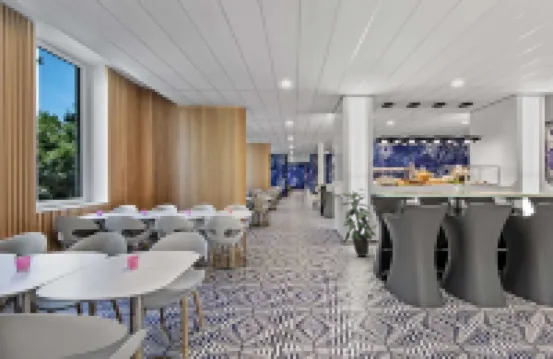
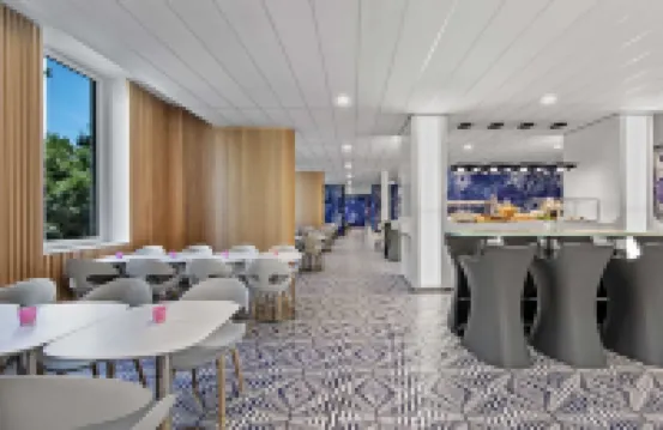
- indoor plant [338,188,379,257]
